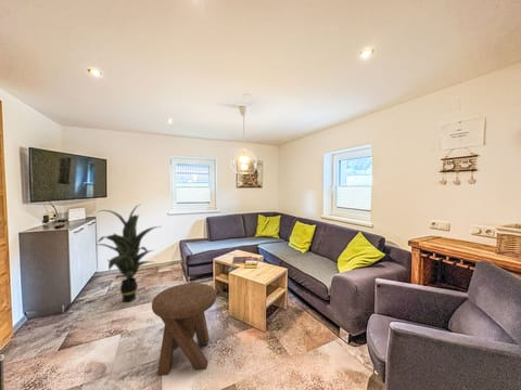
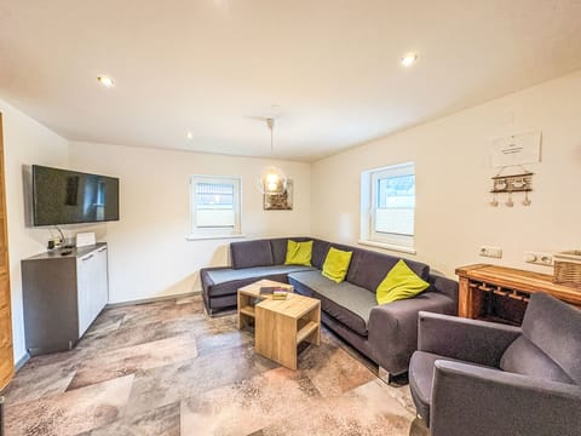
- music stool [151,282,217,377]
- indoor plant [96,204,161,303]
